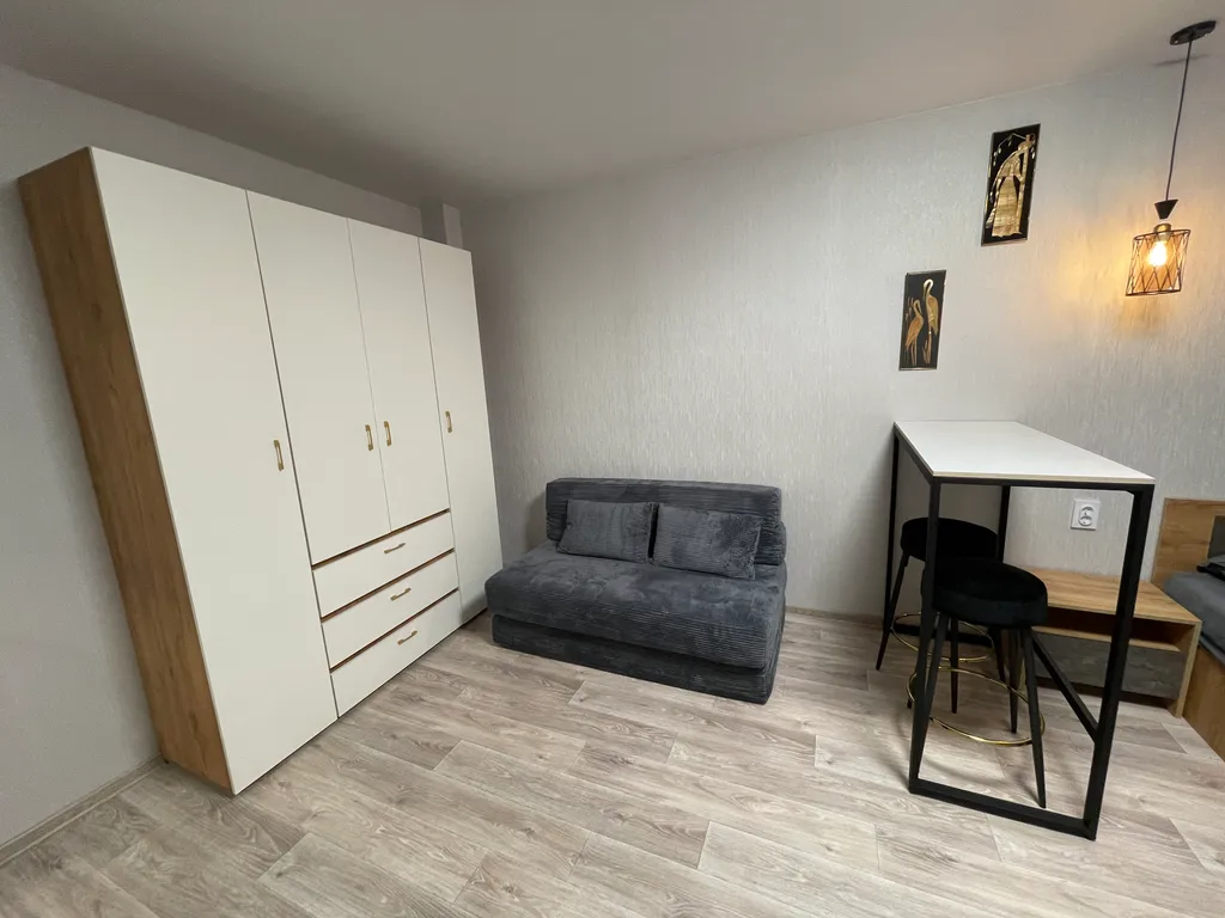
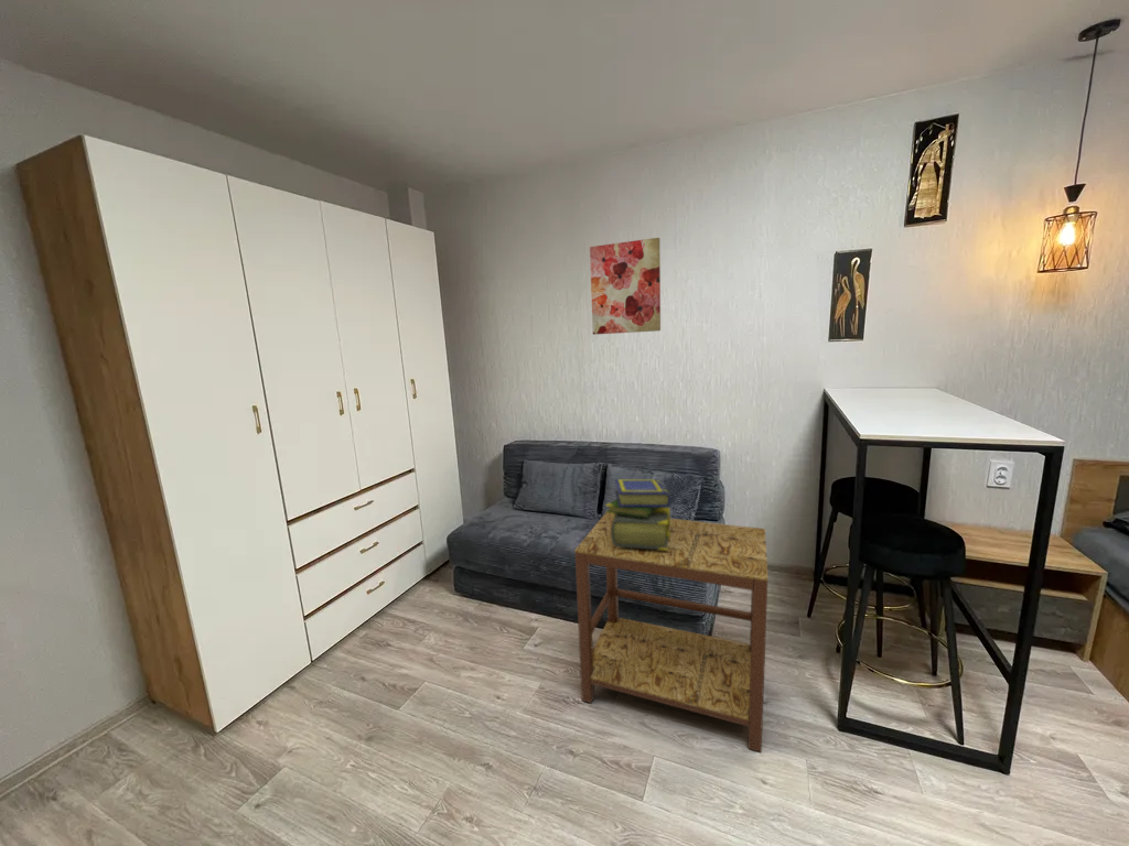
+ wall art [589,237,662,336]
+ side table [573,512,770,753]
+ stack of books [604,478,671,551]
